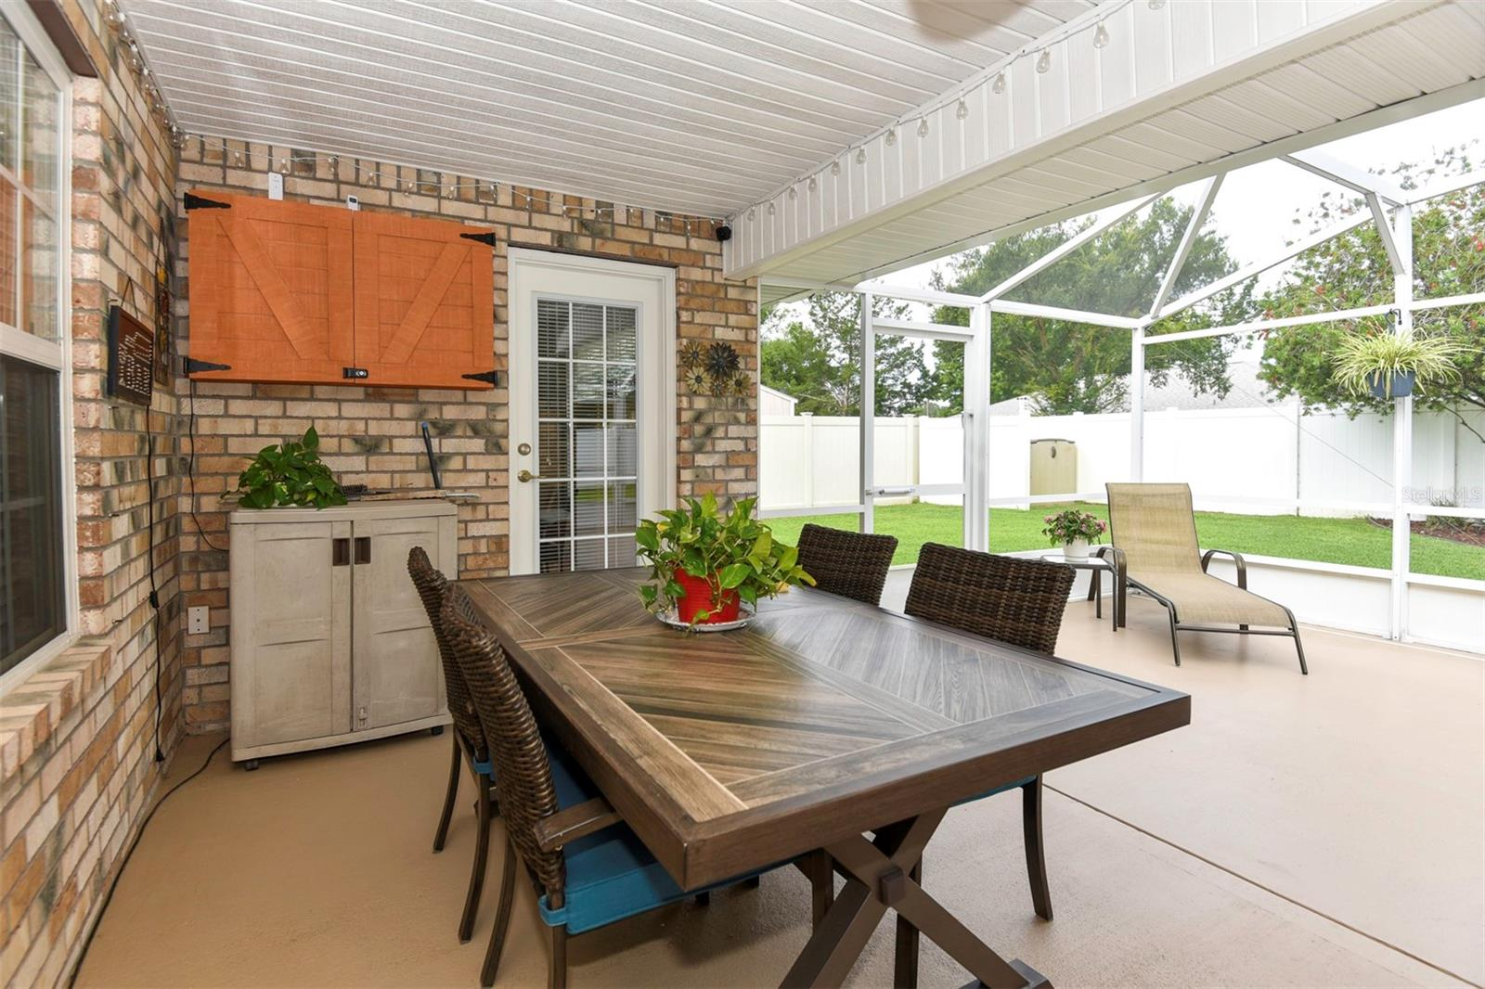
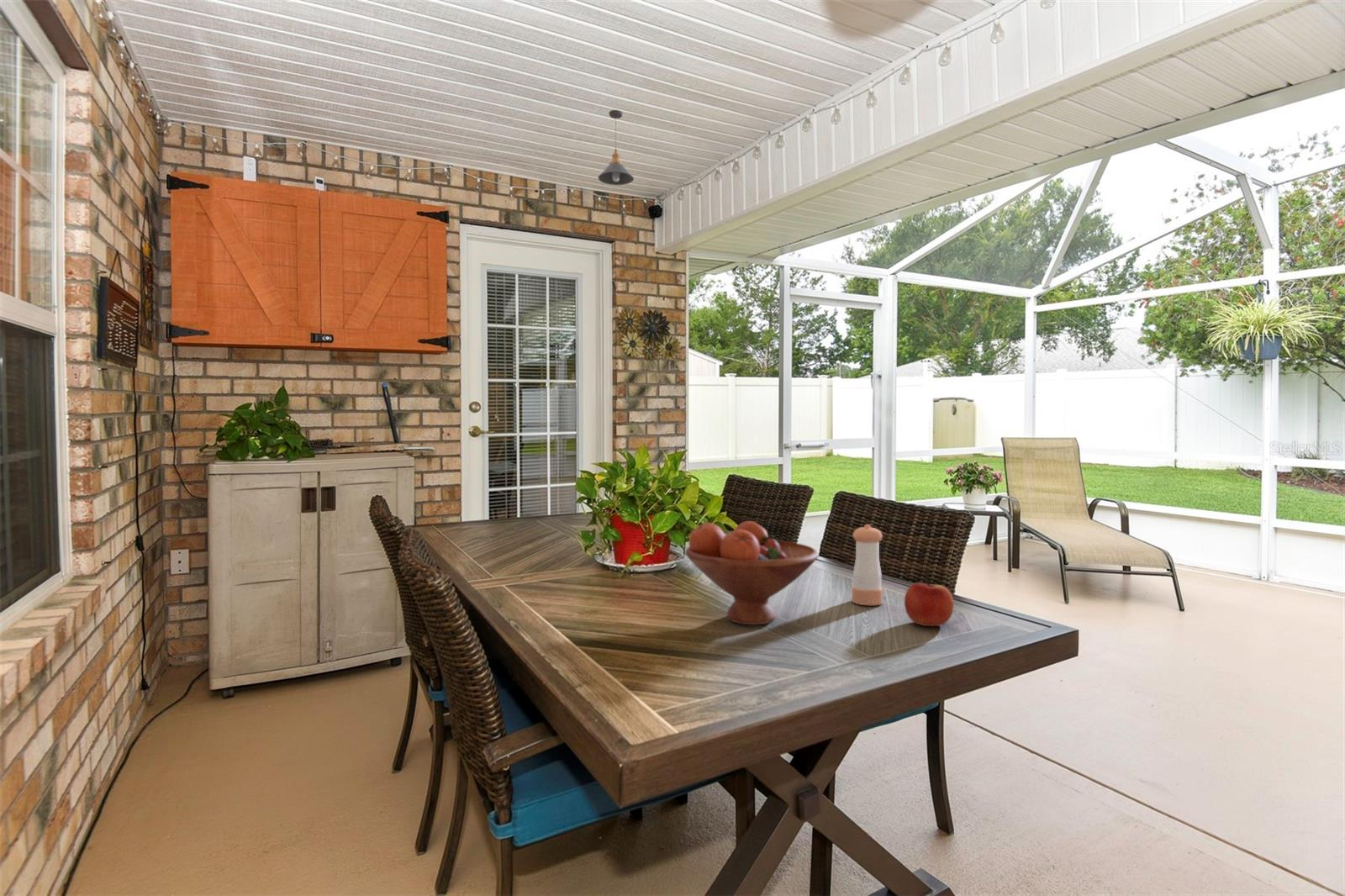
+ fruit bowl [684,520,820,625]
+ pepper shaker [851,524,883,606]
+ apple [904,579,955,627]
+ pendant light [597,109,635,186]
